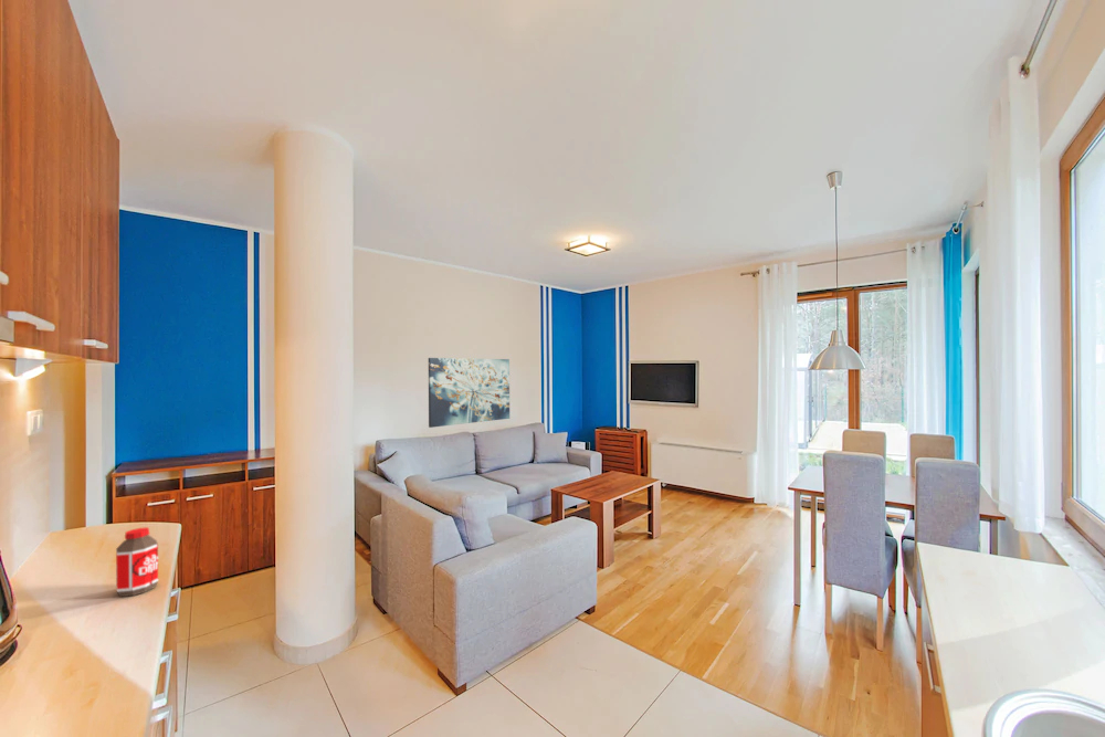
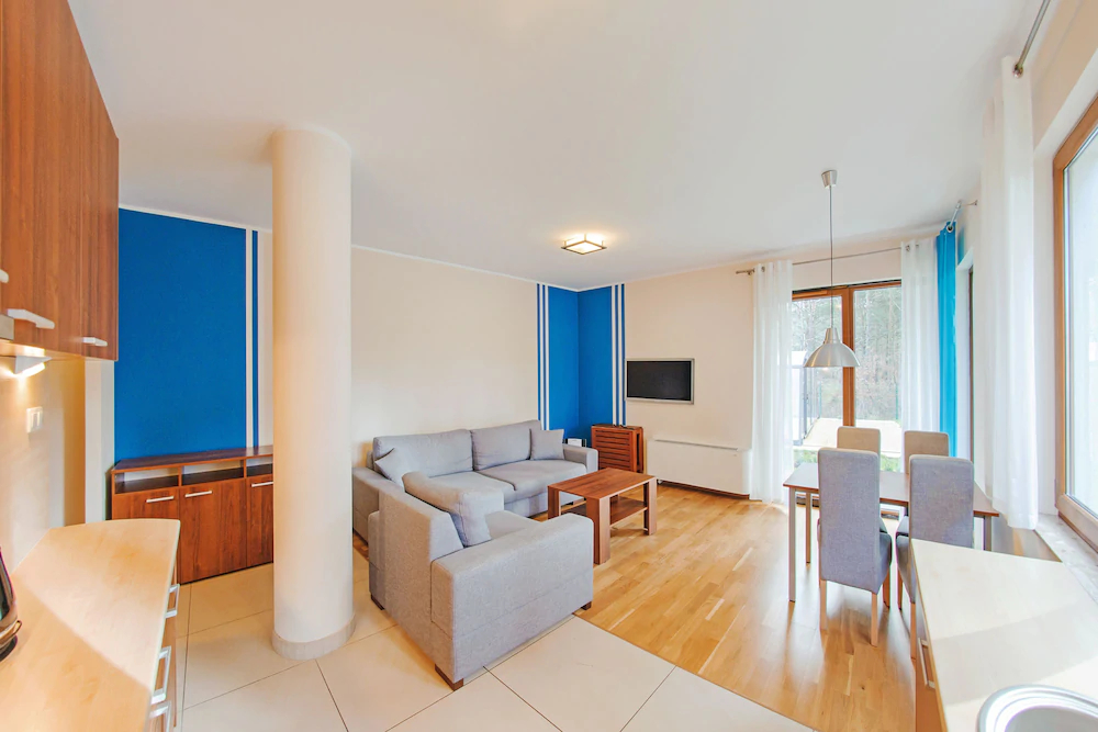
- wall art [428,357,511,429]
- bottle [115,526,159,598]
